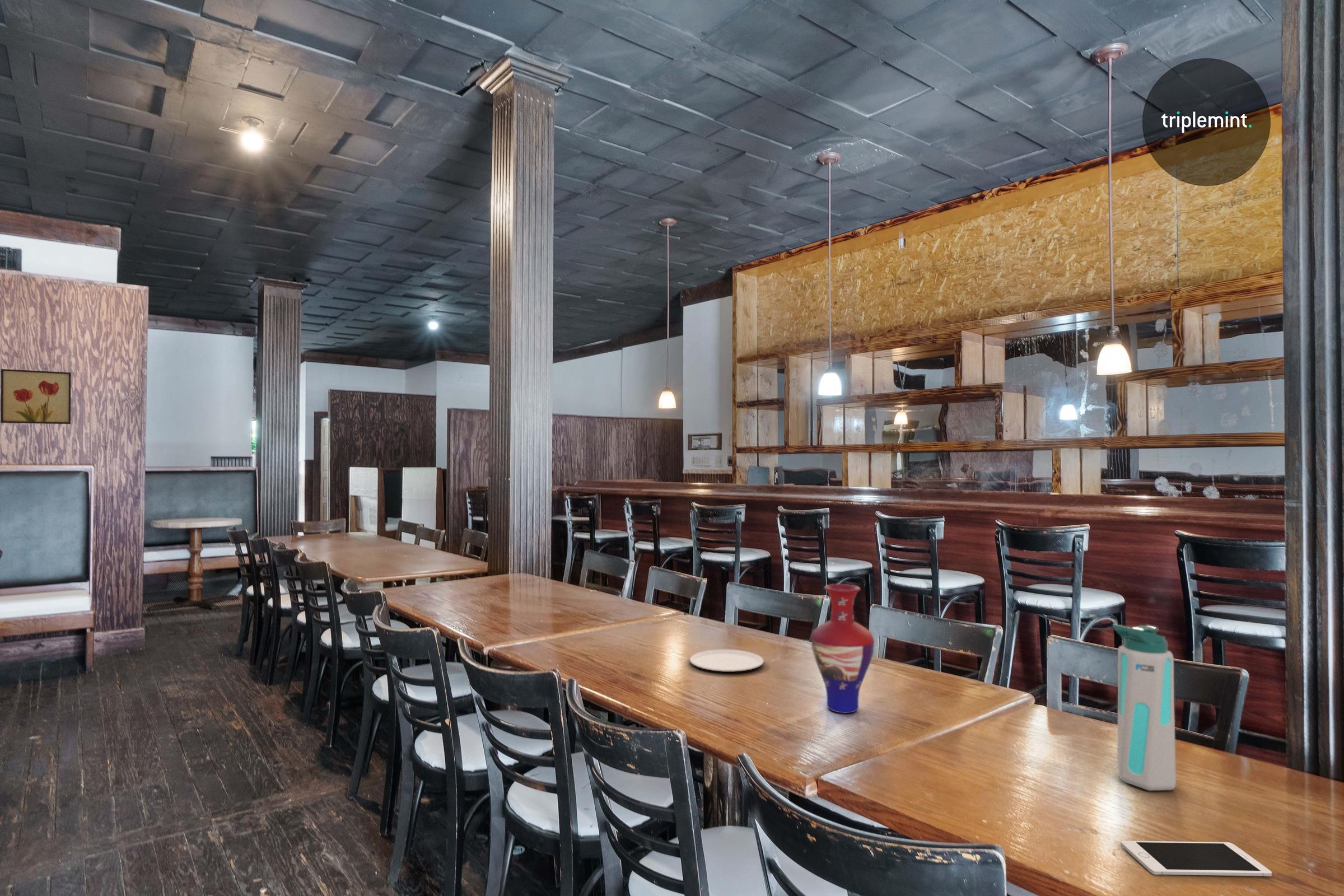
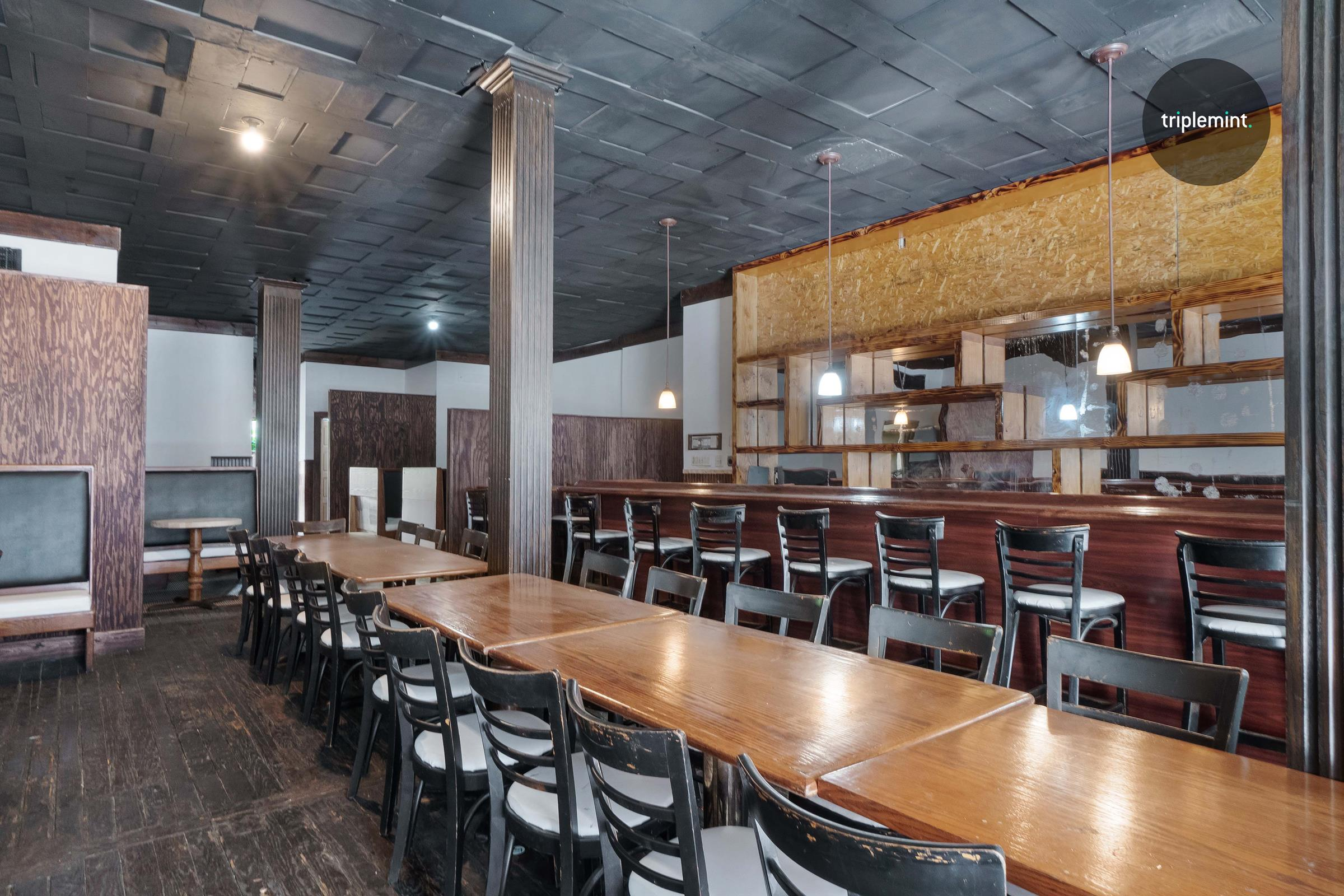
- plate [689,648,764,673]
- wall art [0,368,72,424]
- water bottle [1112,623,1177,791]
- cell phone [1121,840,1272,877]
- vase [811,584,875,714]
